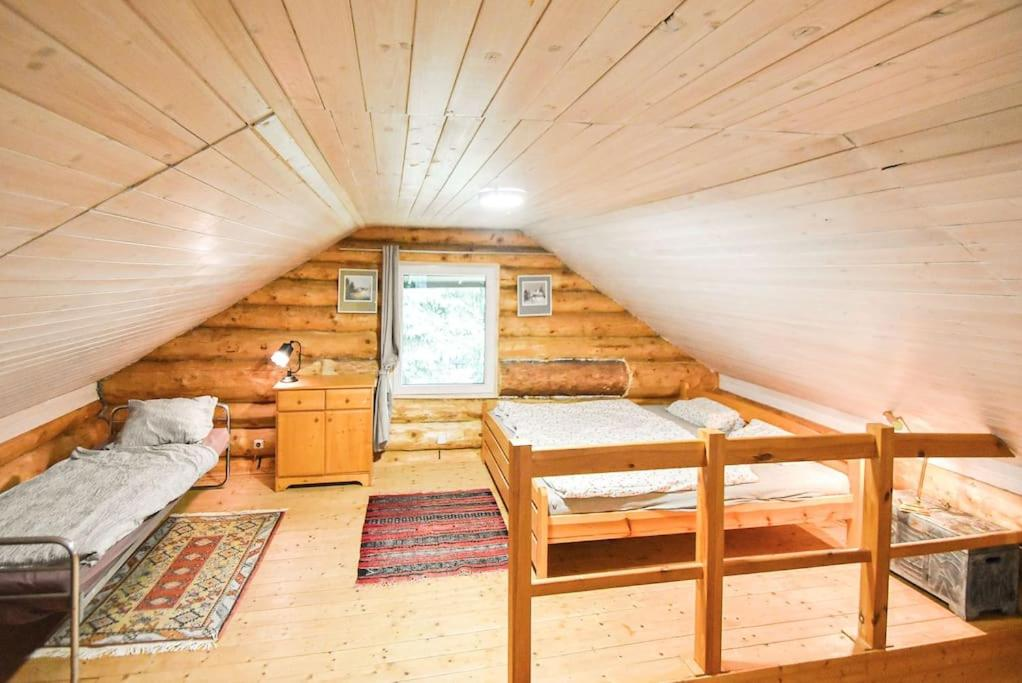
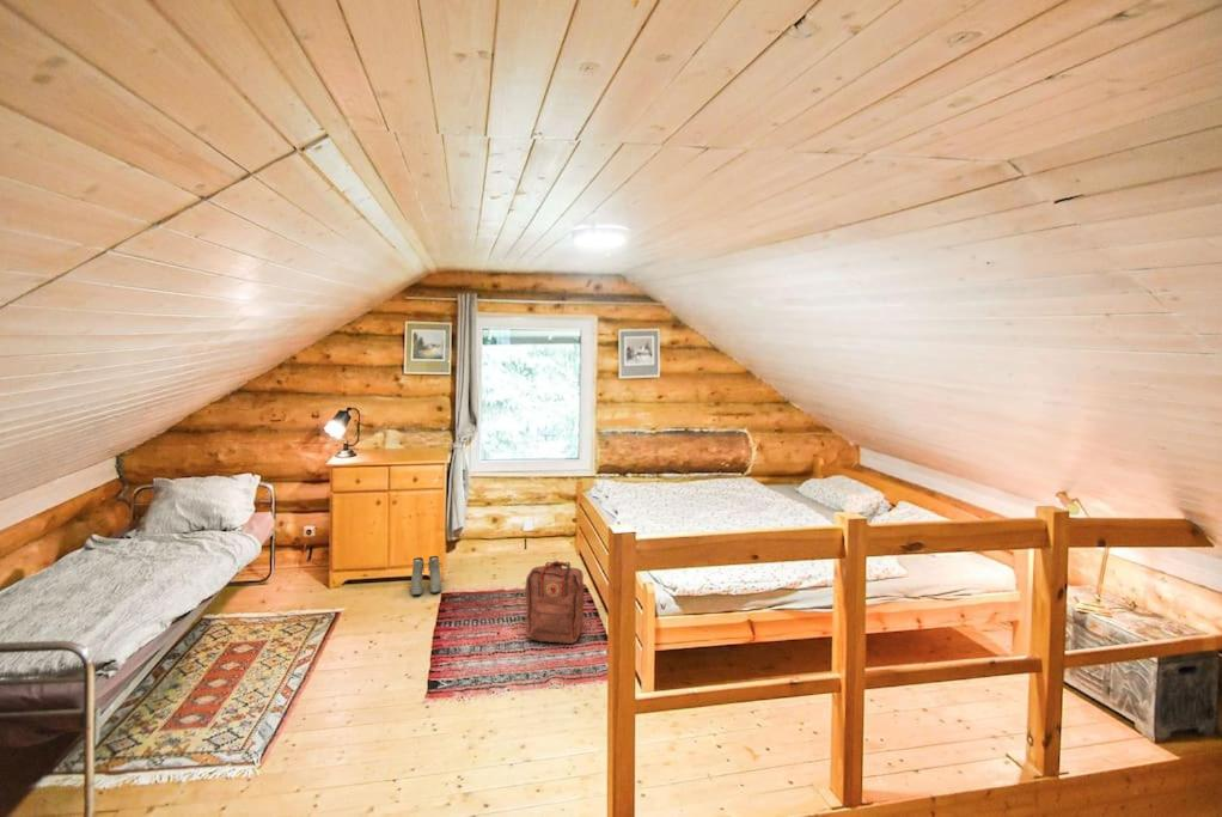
+ boots [410,555,442,596]
+ backpack [524,560,586,645]
